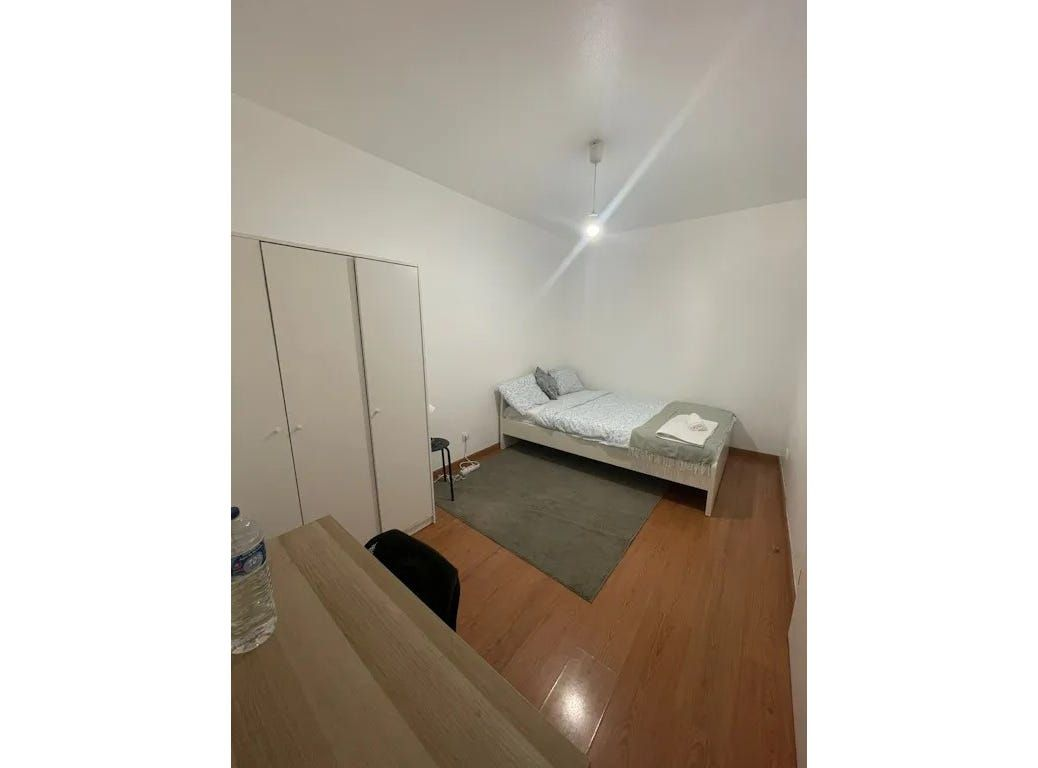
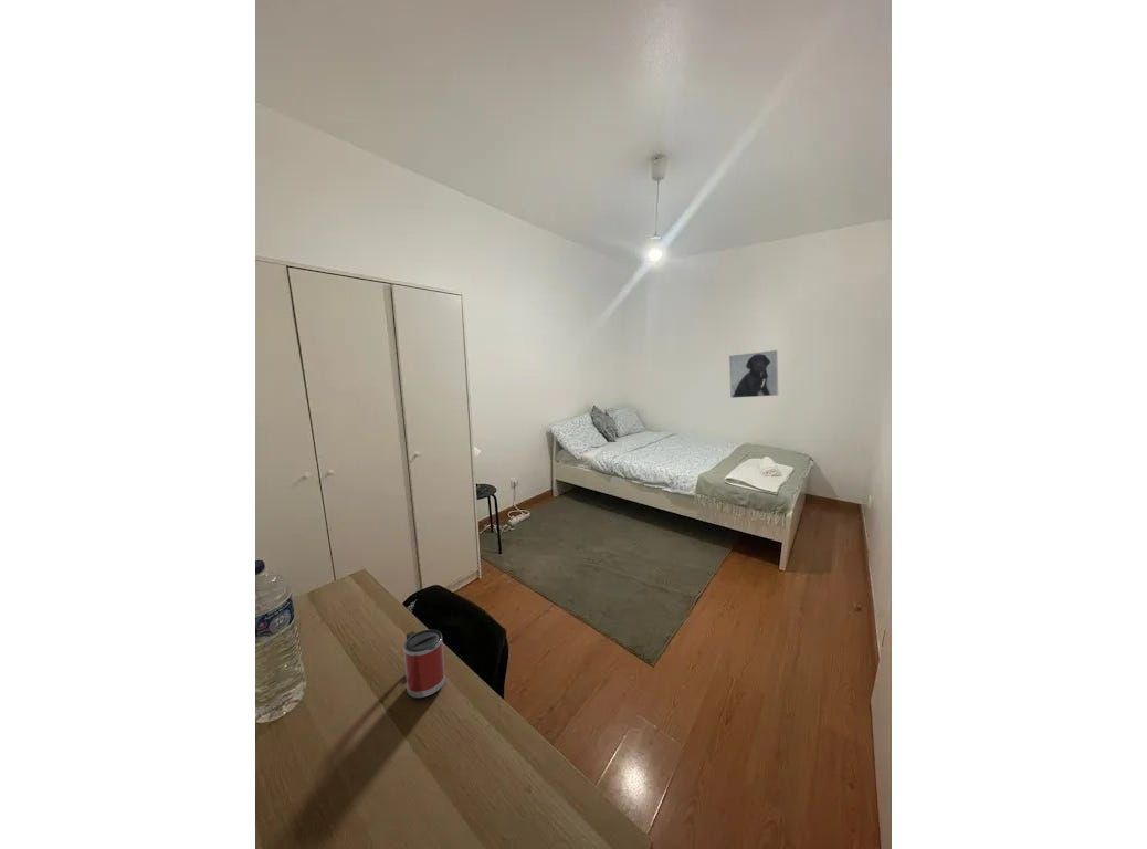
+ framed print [728,349,779,399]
+ mug [403,629,446,699]
